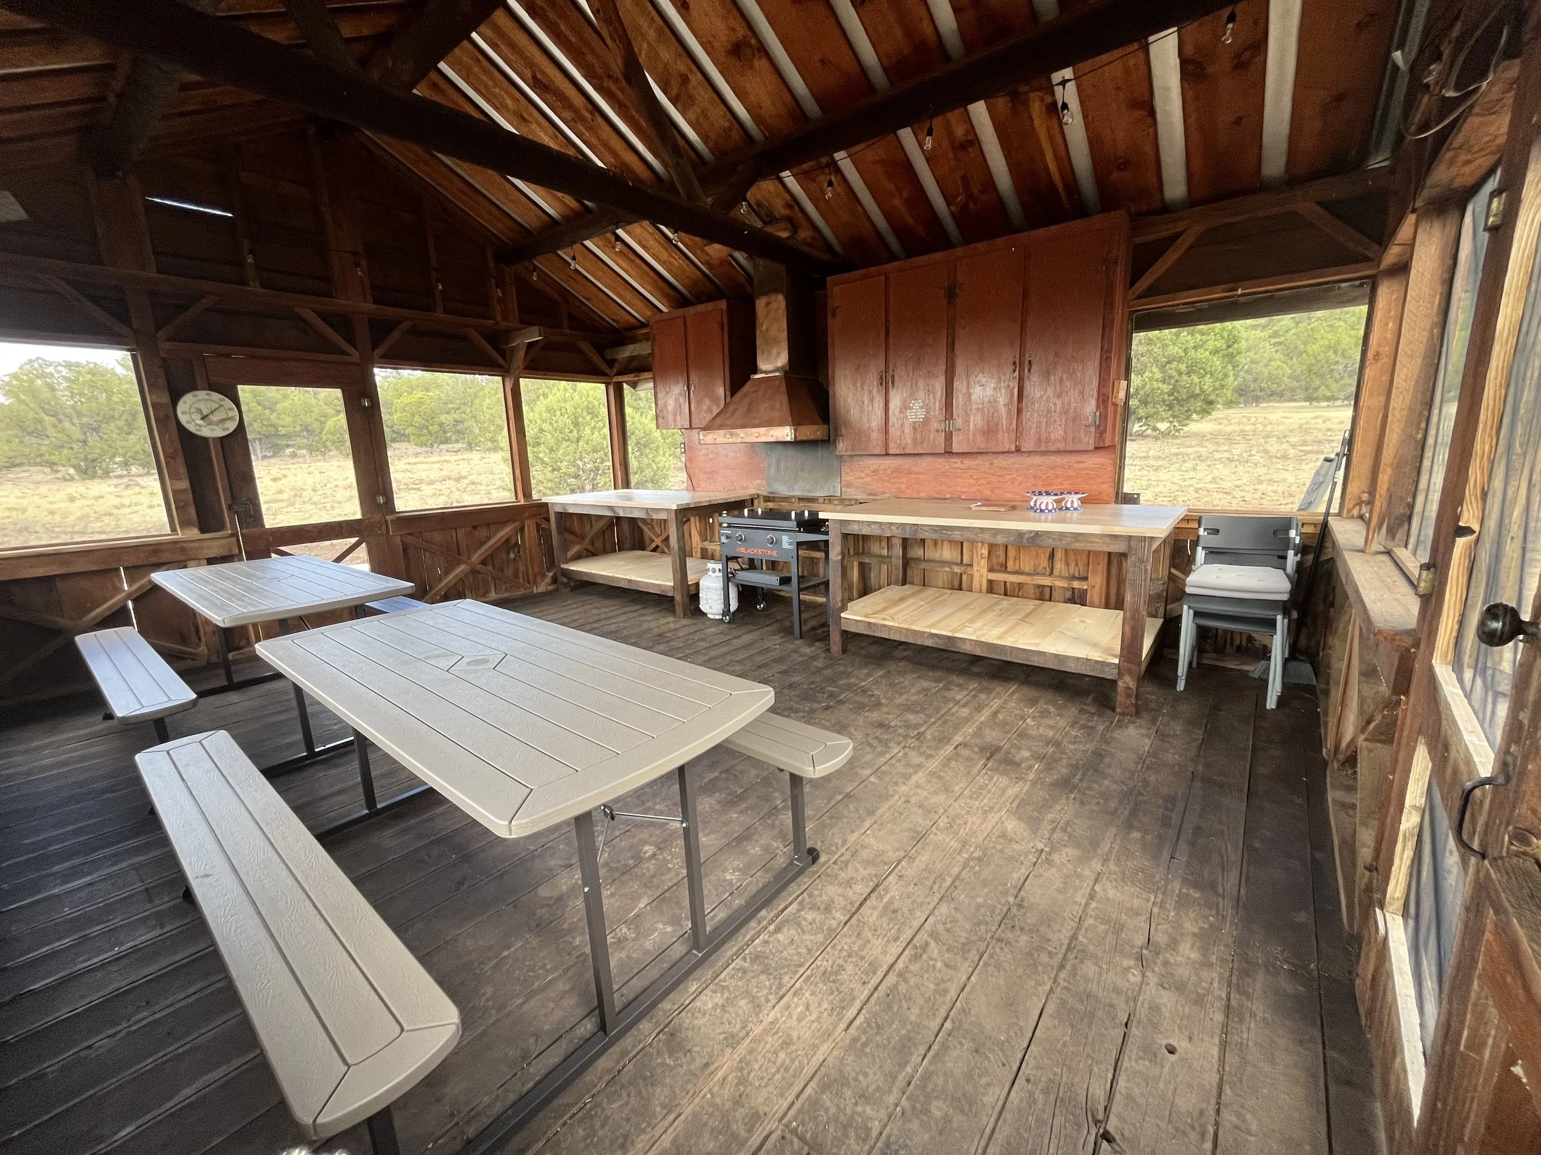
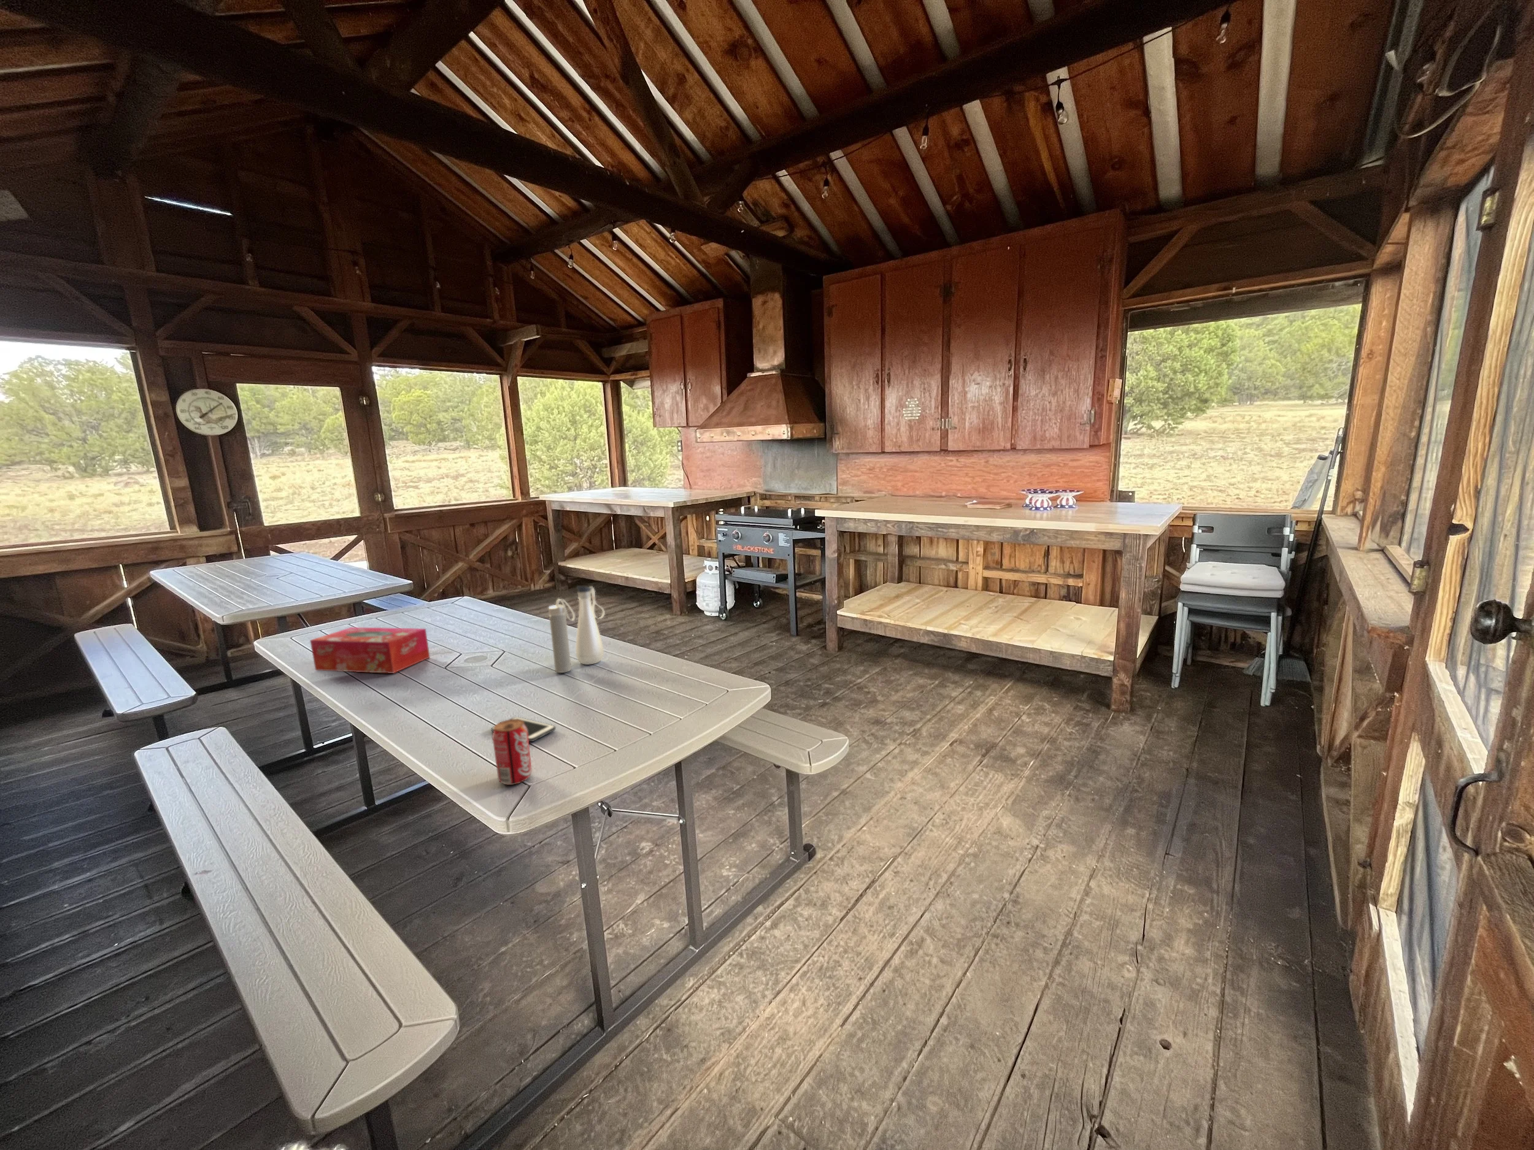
+ tissue box [309,627,431,674]
+ beverage can [492,719,533,785]
+ water bottle [548,586,605,673]
+ cell phone [490,716,557,742]
